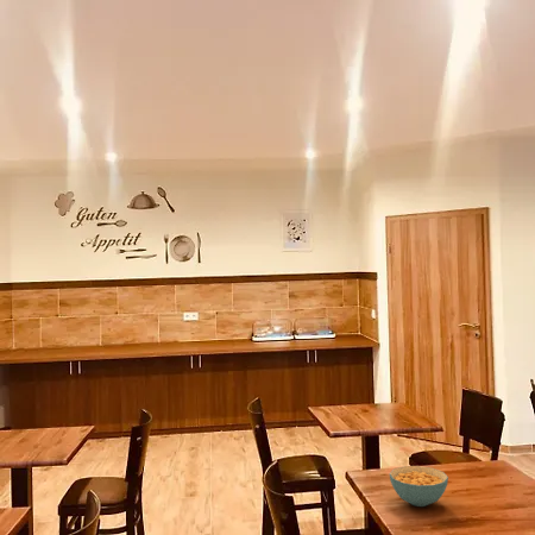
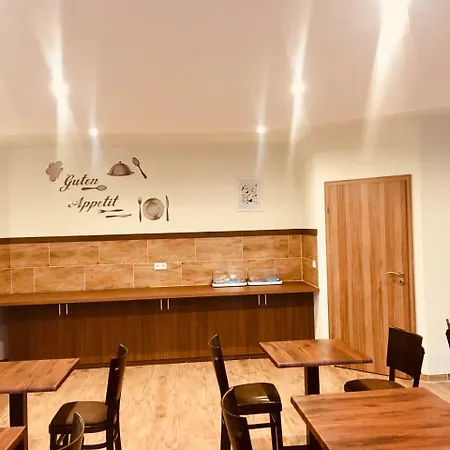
- cereal bowl [389,465,449,508]
